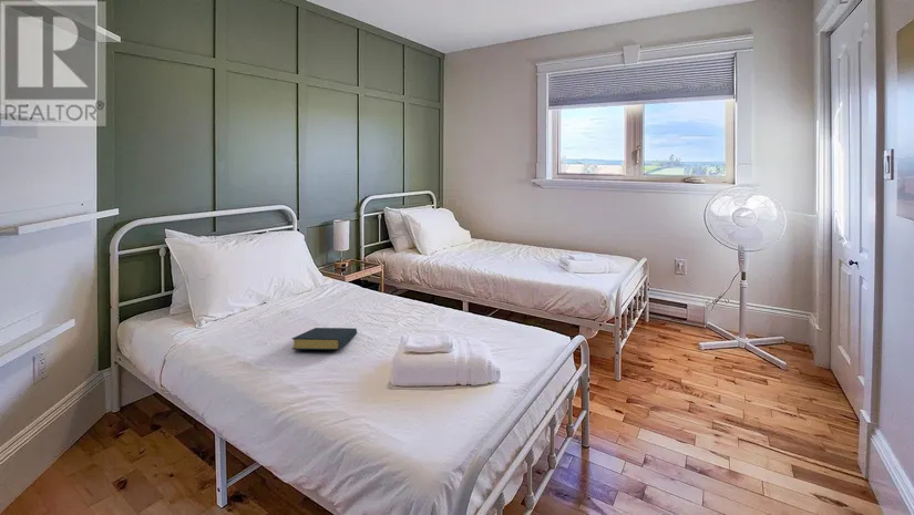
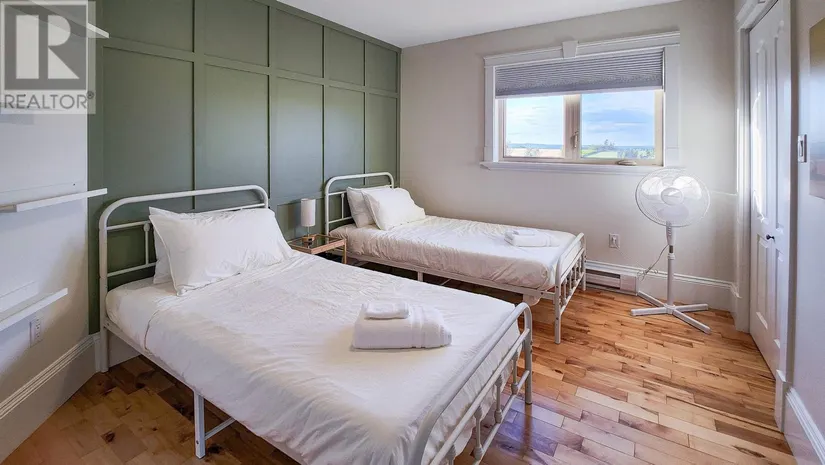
- hardback book [291,327,358,351]
